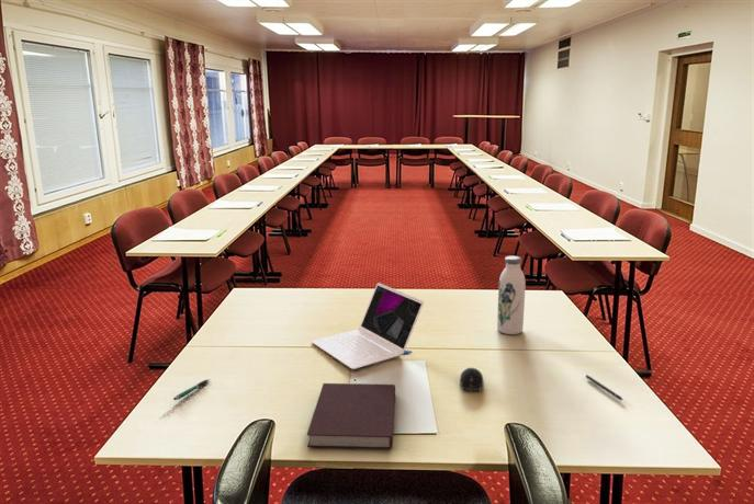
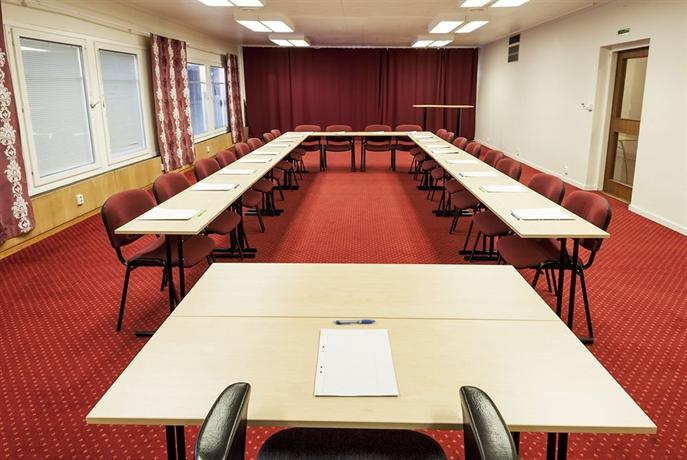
- laptop [311,282,425,370]
- pen [172,378,211,401]
- pen [585,374,623,401]
- notebook [306,382,396,450]
- water bottle [496,255,527,335]
- computer mouse [459,367,484,392]
